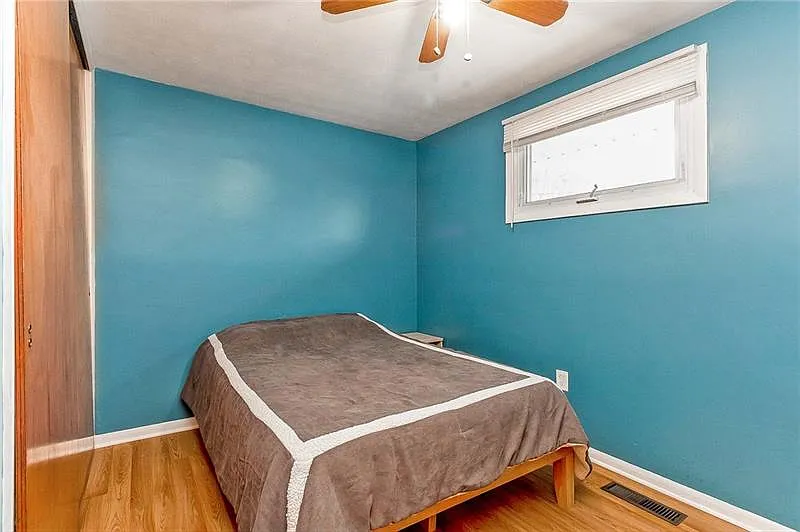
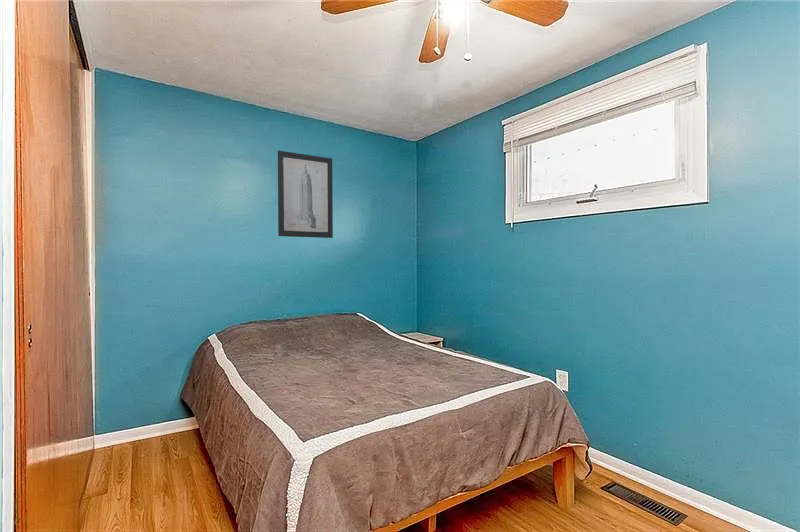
+ wall art [277,150,334,239]
